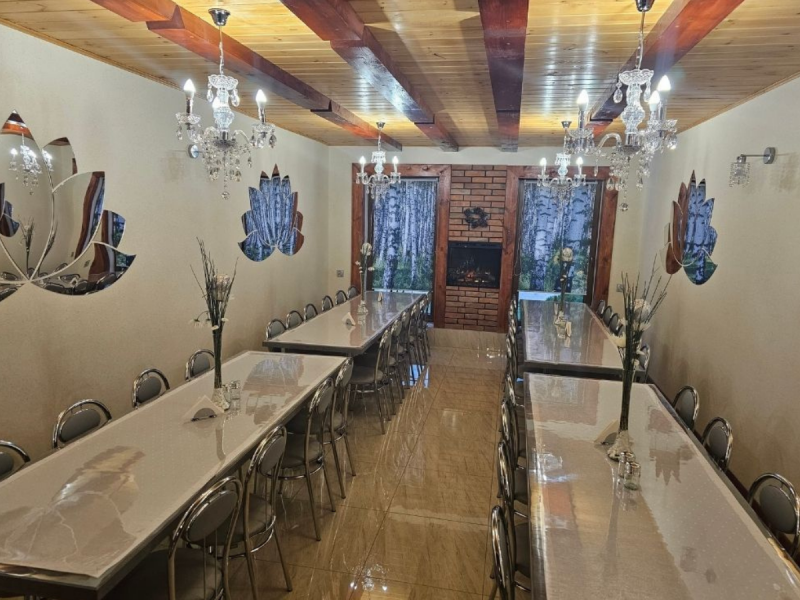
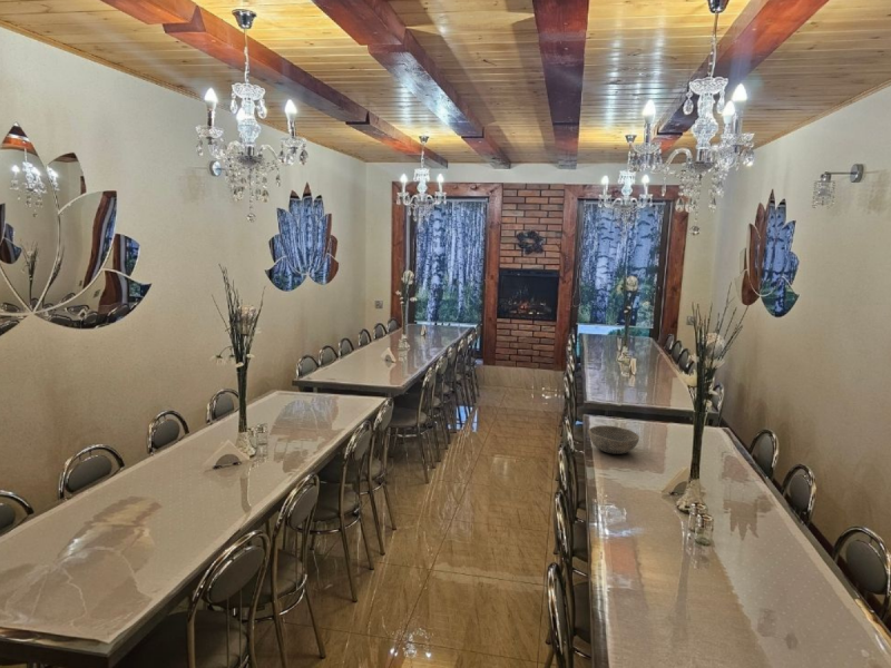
+ bowl [587,424,640,455]
